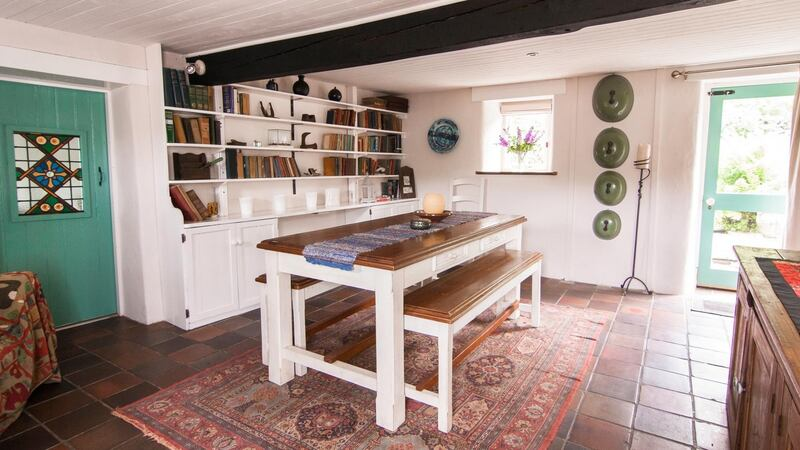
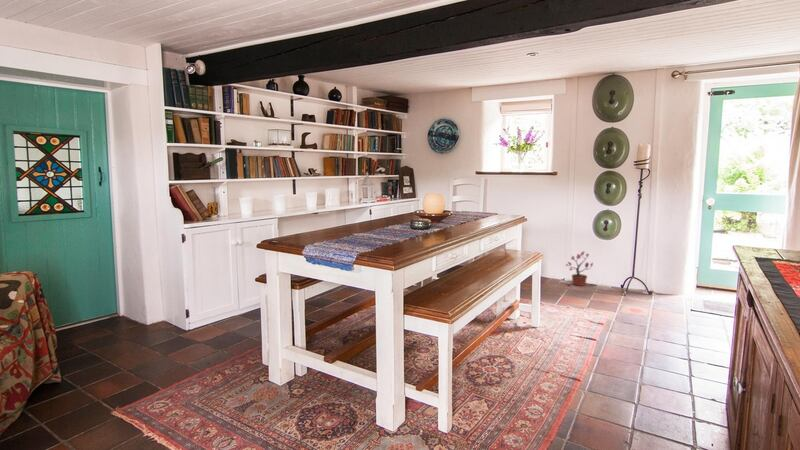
+ potted plant [565,250,595,287]
